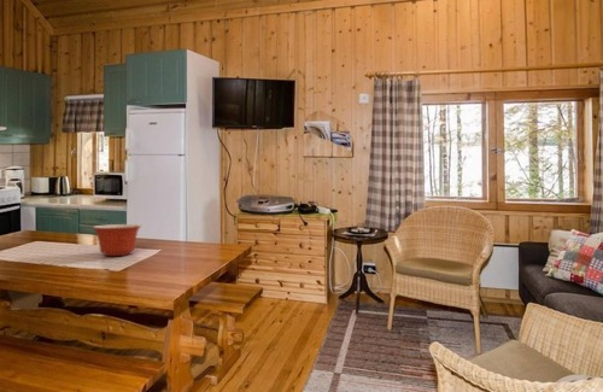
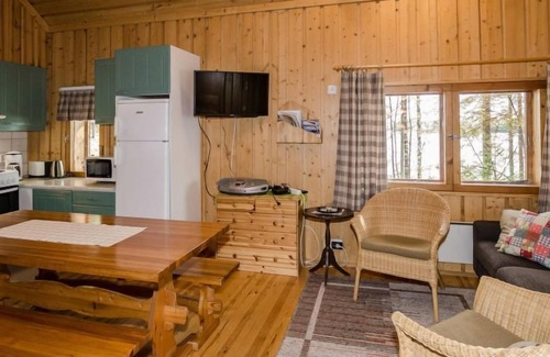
- mixing bowl [92,223,142,257]
